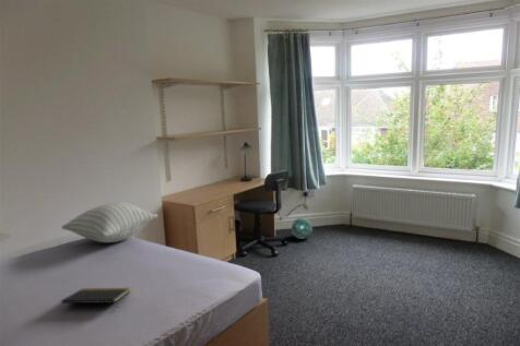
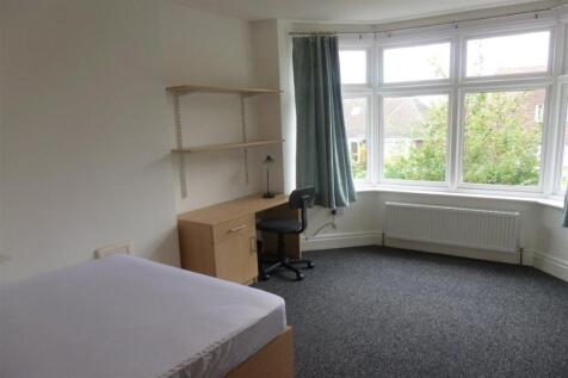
- pillow [60,201,158,243]
- ball [291,217,314,240]
- notepad [60,287,131,308]
